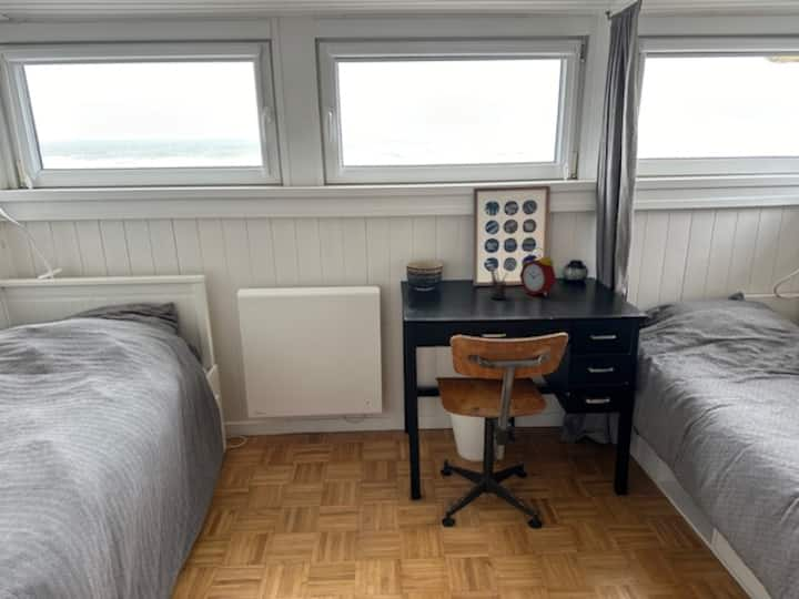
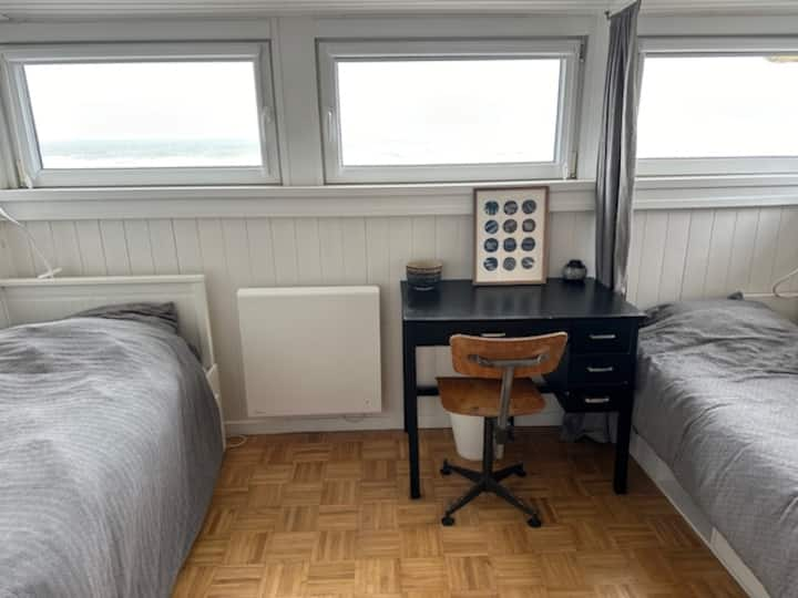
- pen holder [489,267,509,301]
- alarm clock [518,246,557,297]
